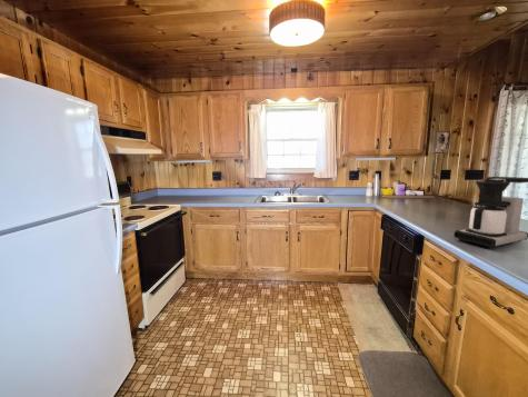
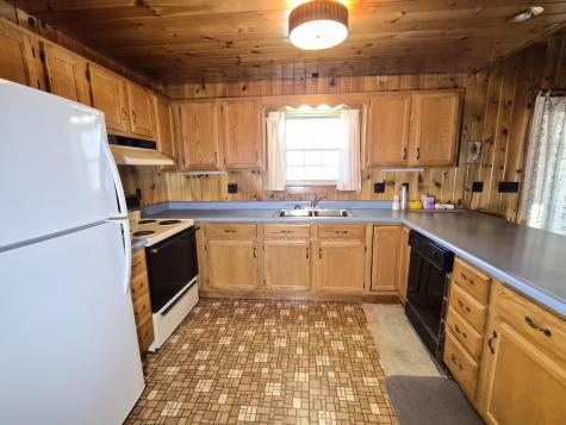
- coffee maker [452,176,528,249]
